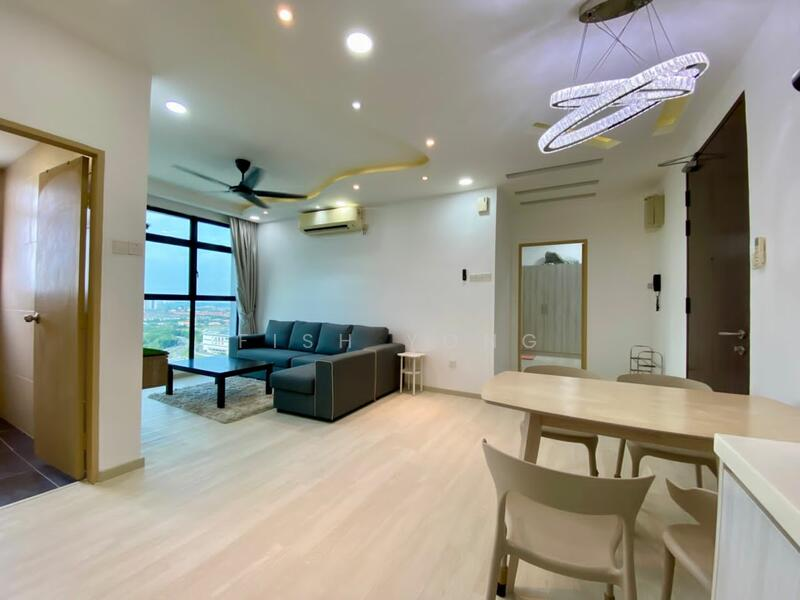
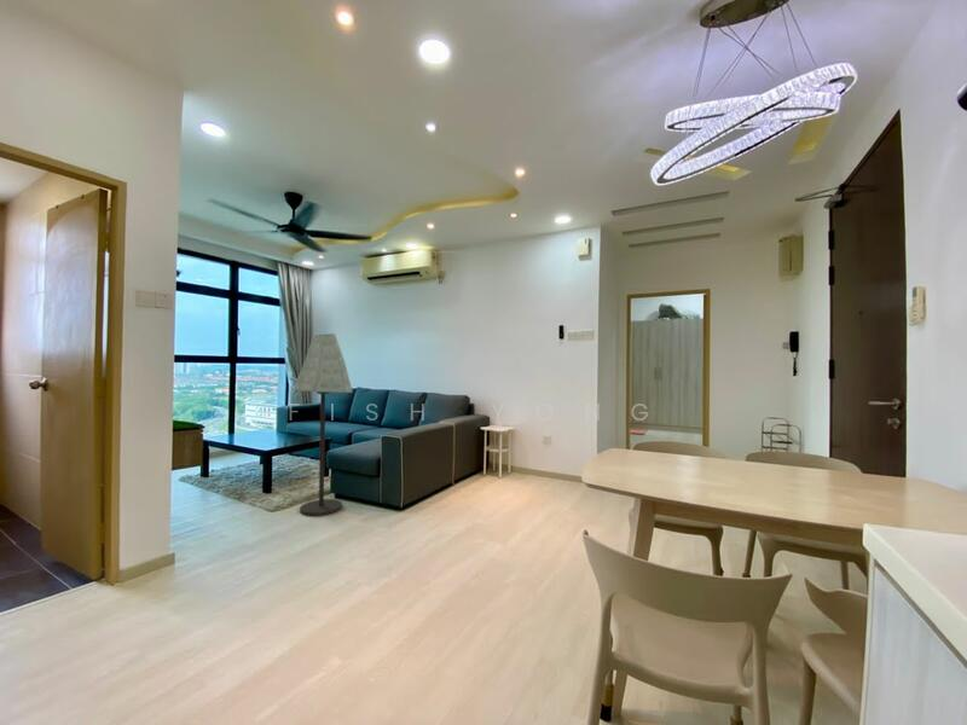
+ floor lamp [291,332,354,517]
